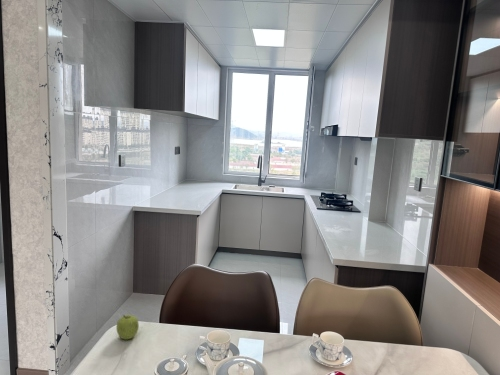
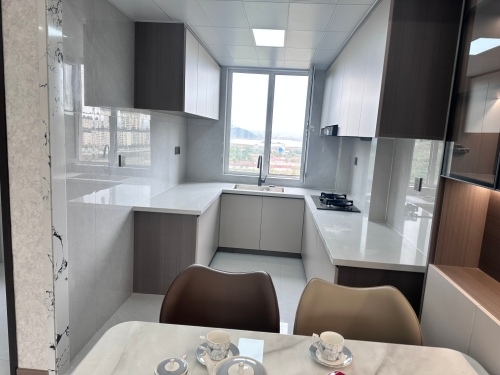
- fruit [116,314,140,340]
